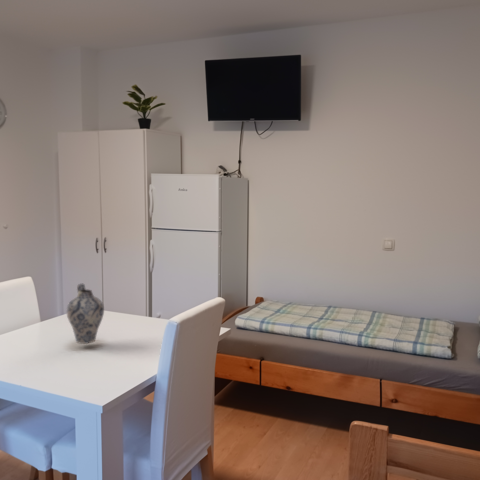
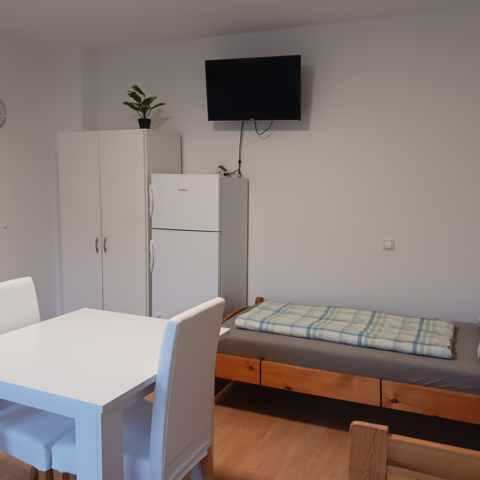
- ceramic jug [66,283,105,345]
